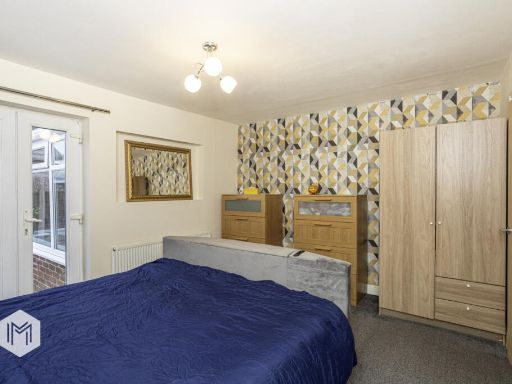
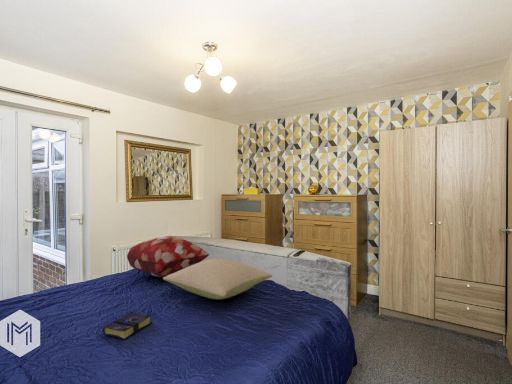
+ decorative pillow [126,236,210,278]
+ pillow [162,258,273,300]
+ book [102,311,152,341]
